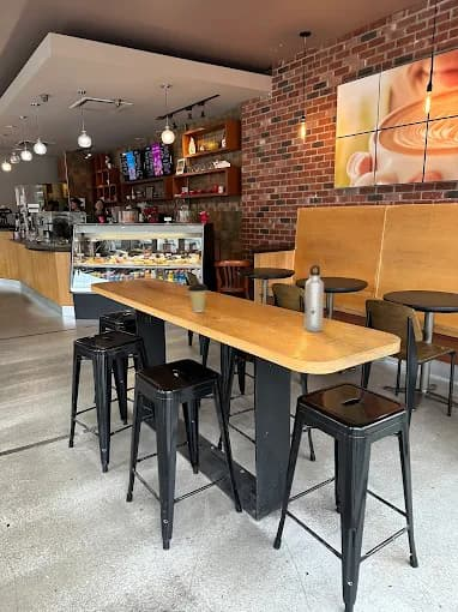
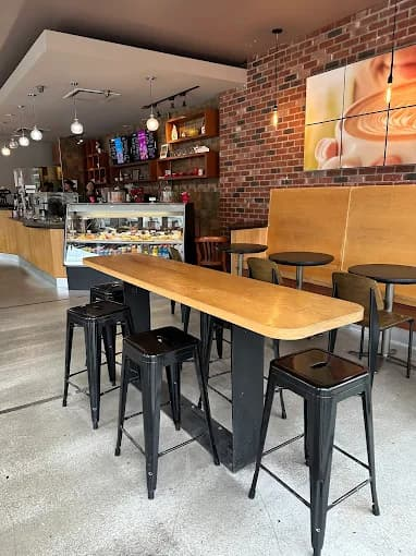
- coffee cup [187,283,209,313]
- water bottle [303,264,325,334]
